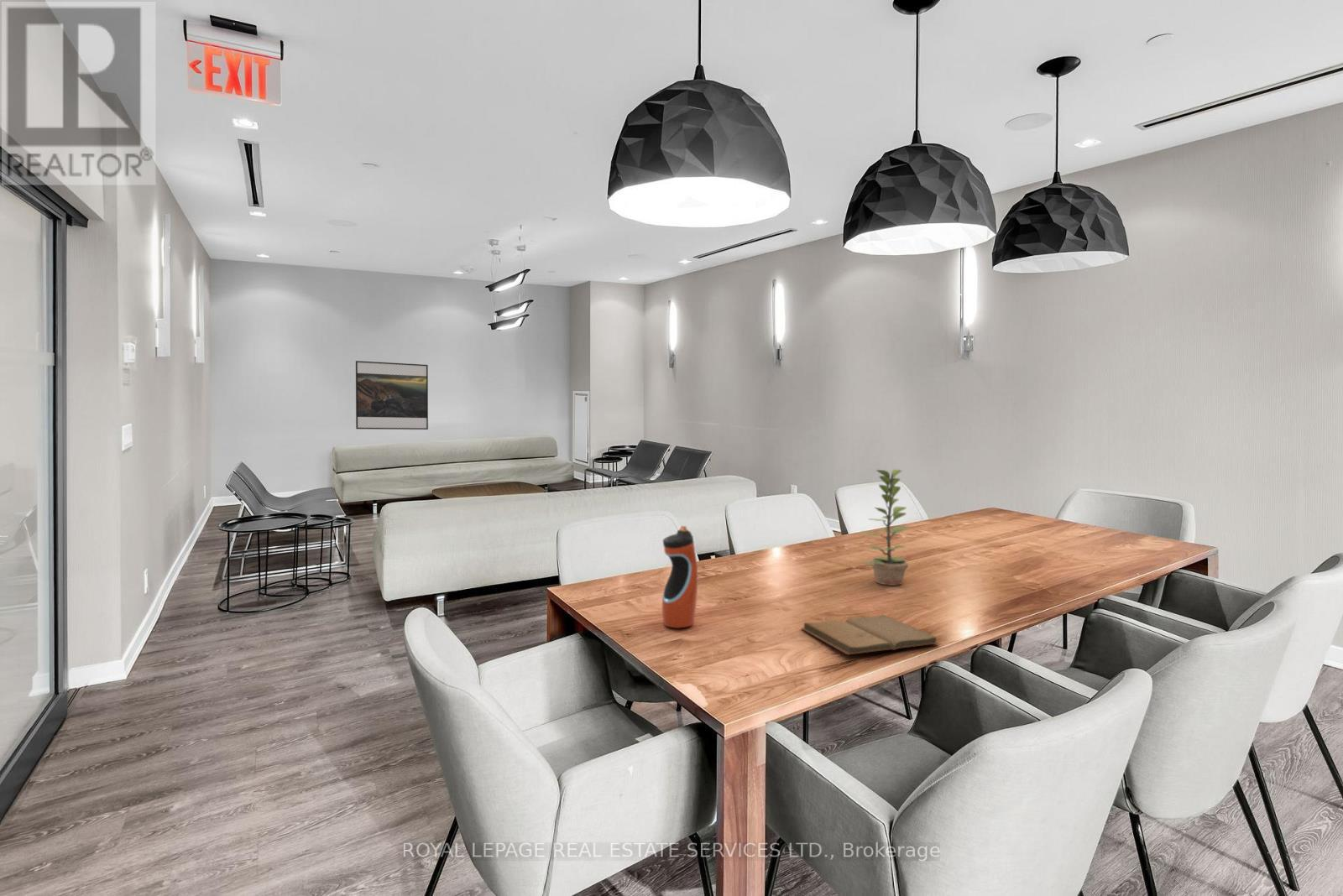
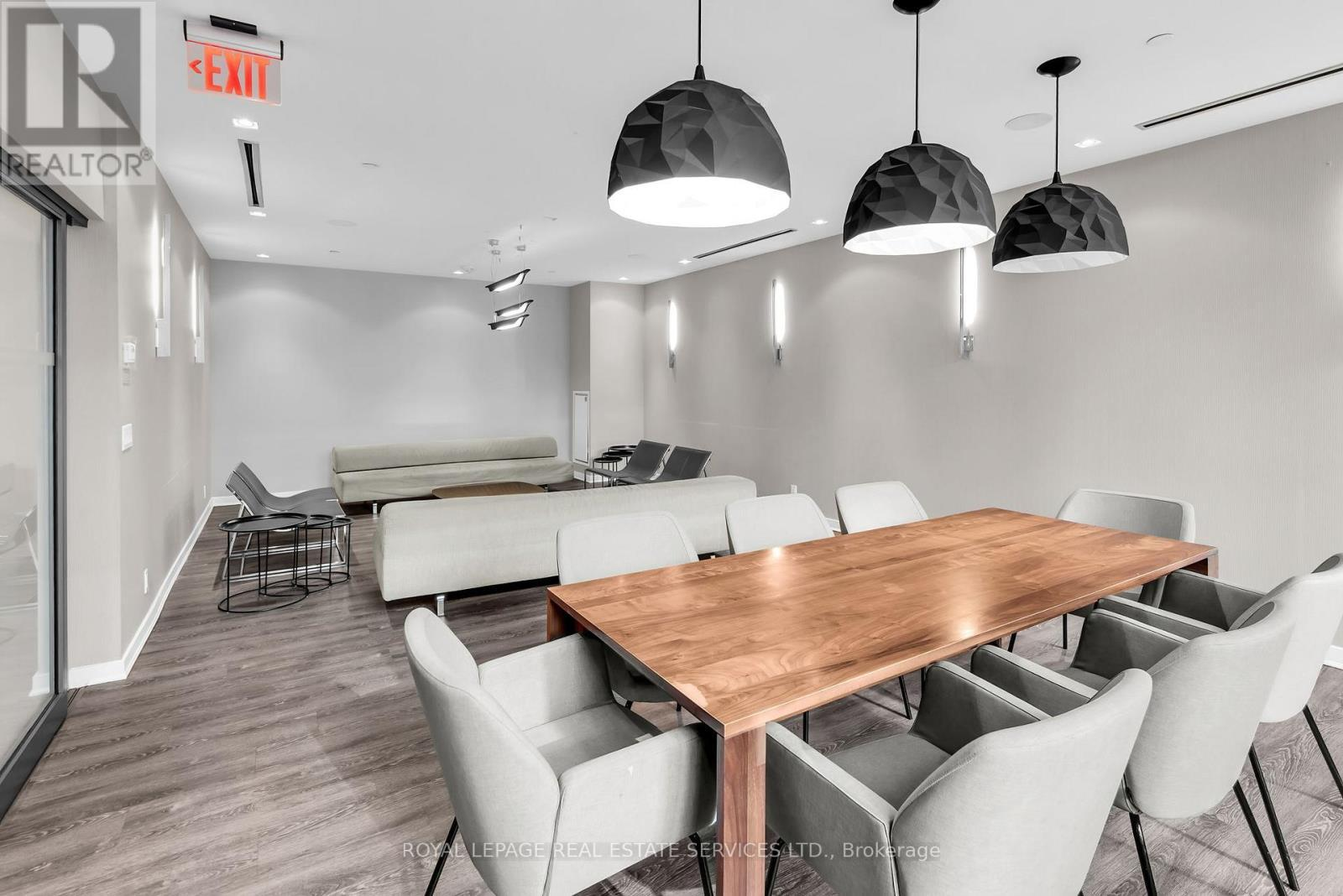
- plant [860,469,909,586]
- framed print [355,360,429,430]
- water bottle [661,525,698,629]
- book [800,613,940,655]
